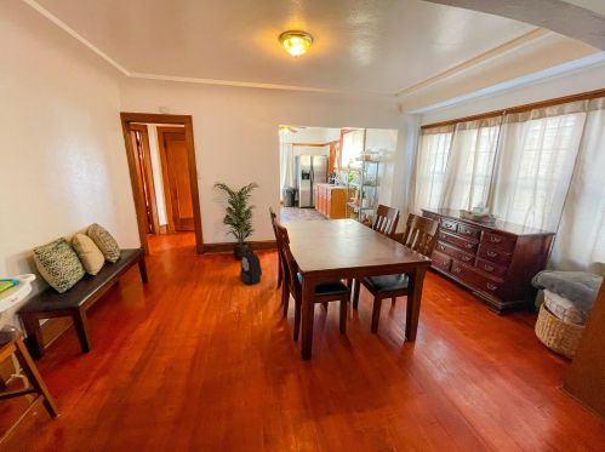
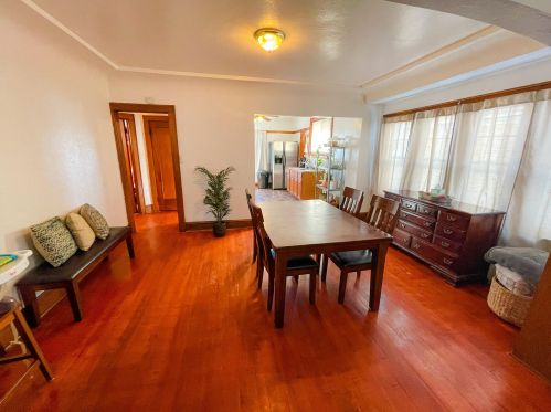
- backpack [239,247,263,286]
